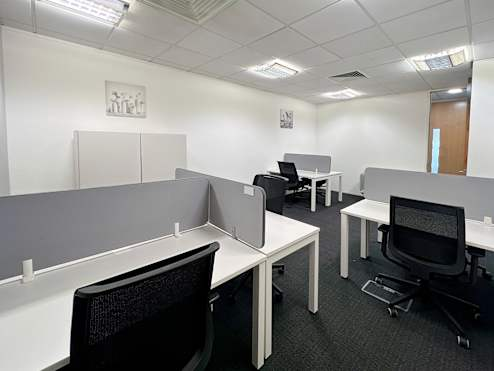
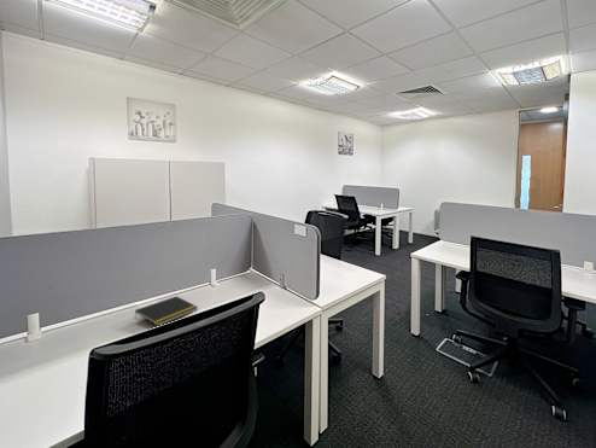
+ notepad [134,295,199,327]
